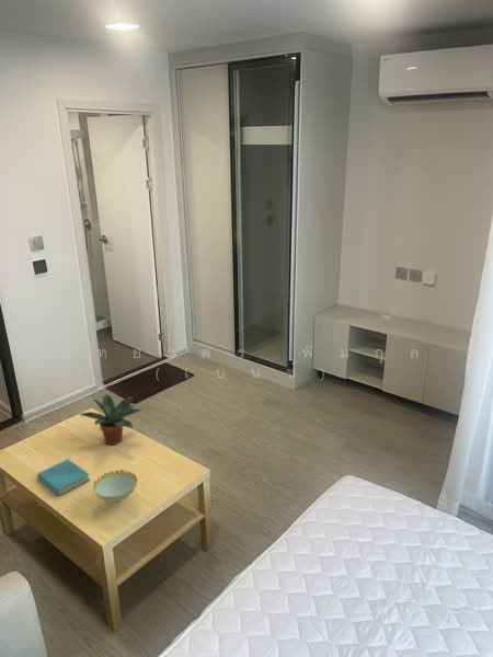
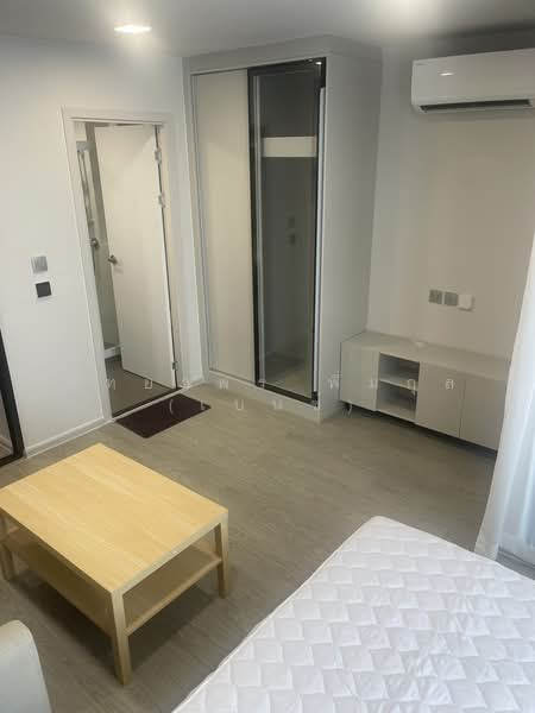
- decorative bowl [92,469,139,504]
- potted plant [79,394,144,446]
- book [36,458,91,497]
